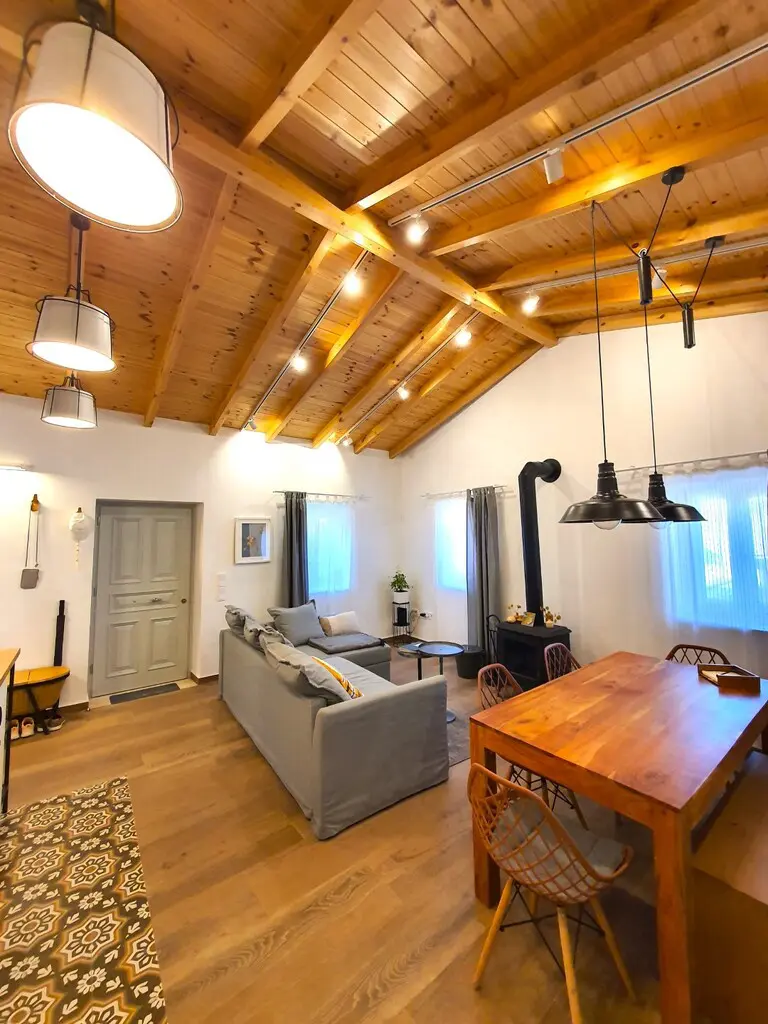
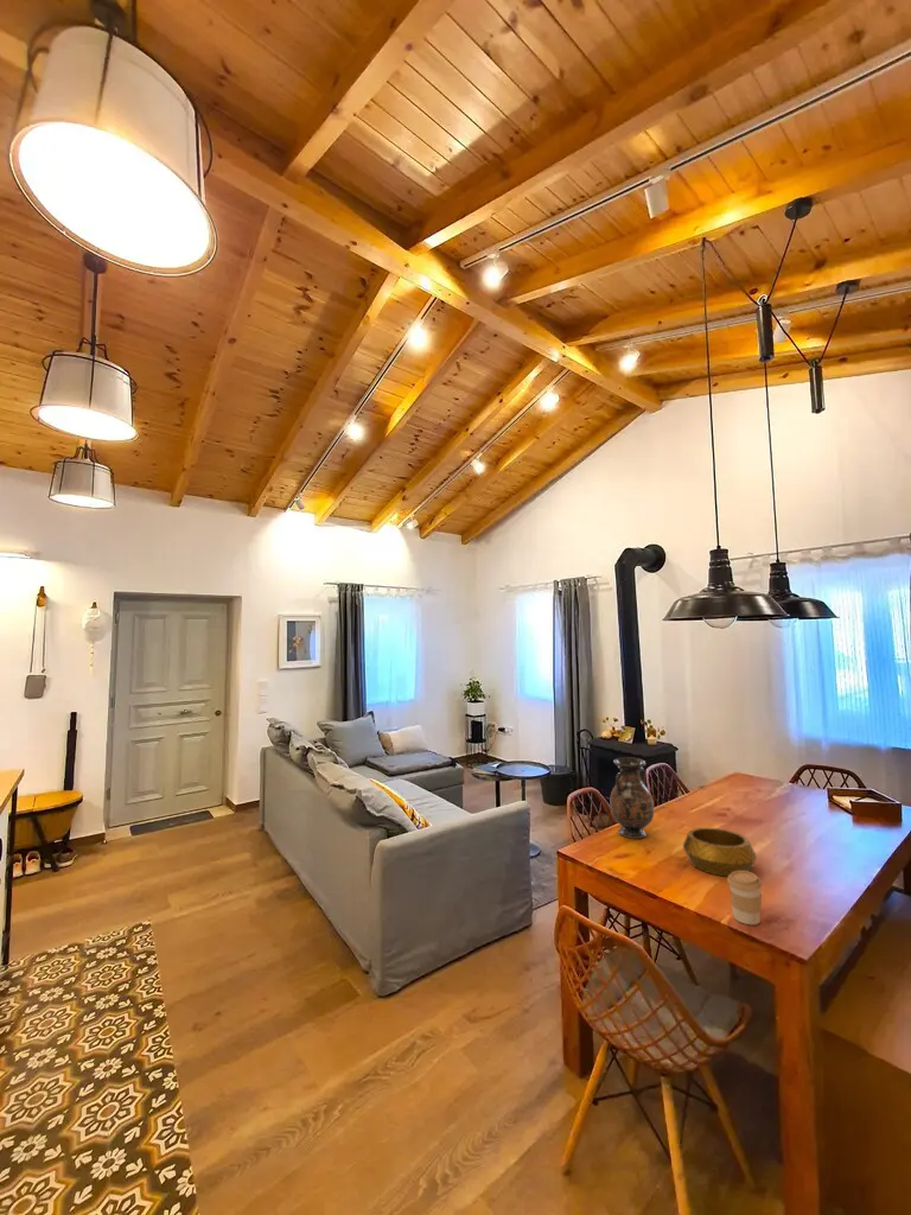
+ decorative bowl [682,827,758,878]
+ vase [609,756,655,840]
+ coffee cup [726,871,764,925]
